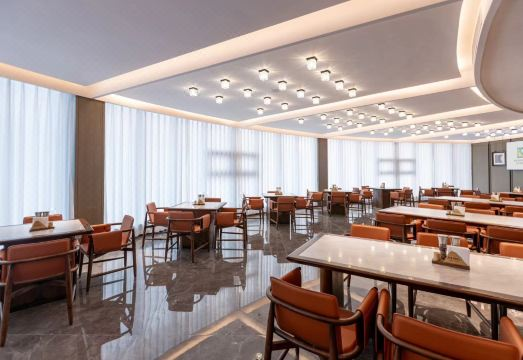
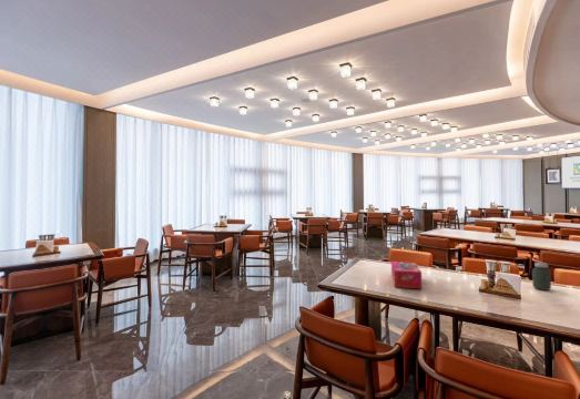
+ tissue box [390,260,423,290]
+ jar [531,262,552,291]
